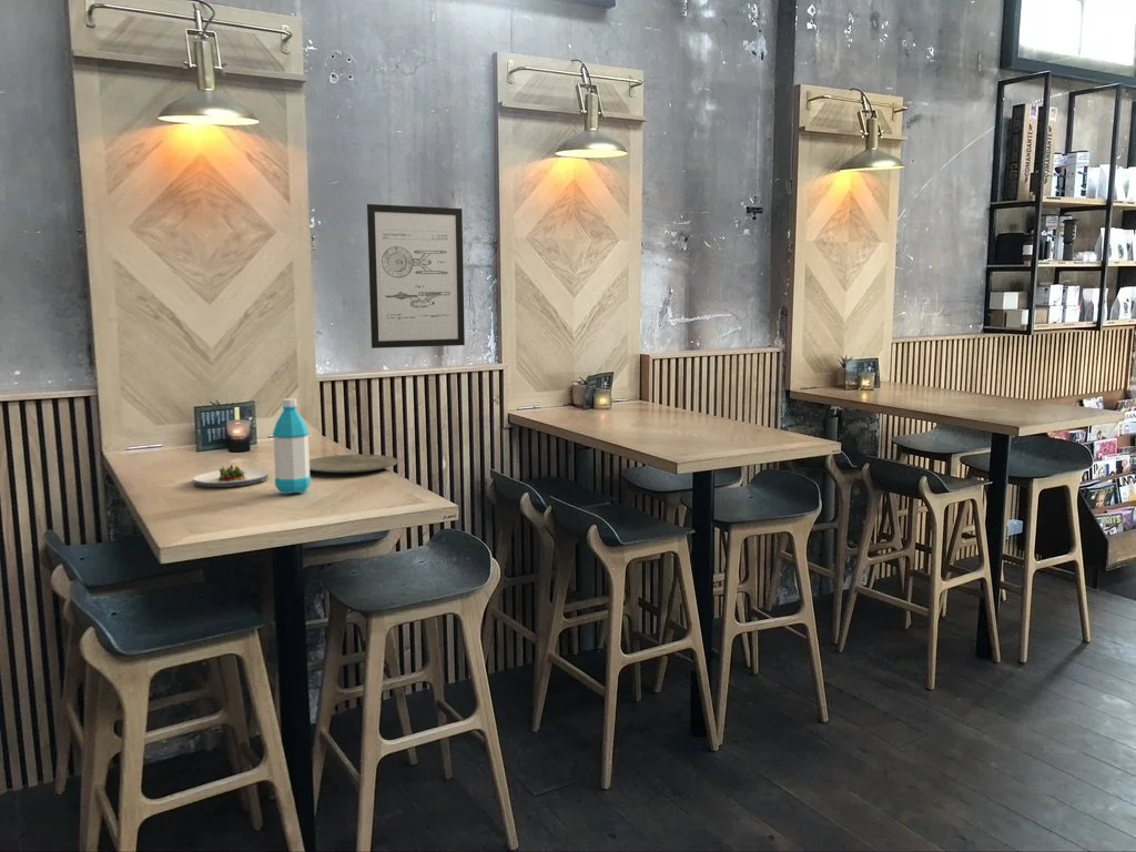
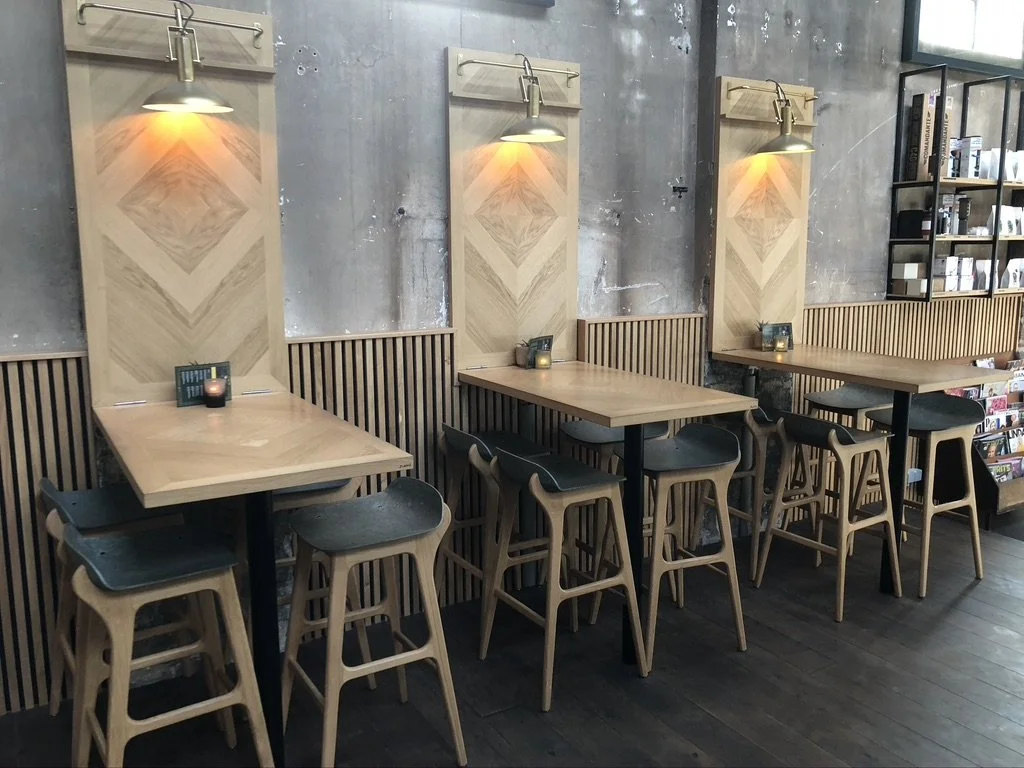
- wall art [366,203,466,349]
- water bottle [272,397,312,496]
- plate [310,454,398,474]
- salad plate [192,464,270,488]
